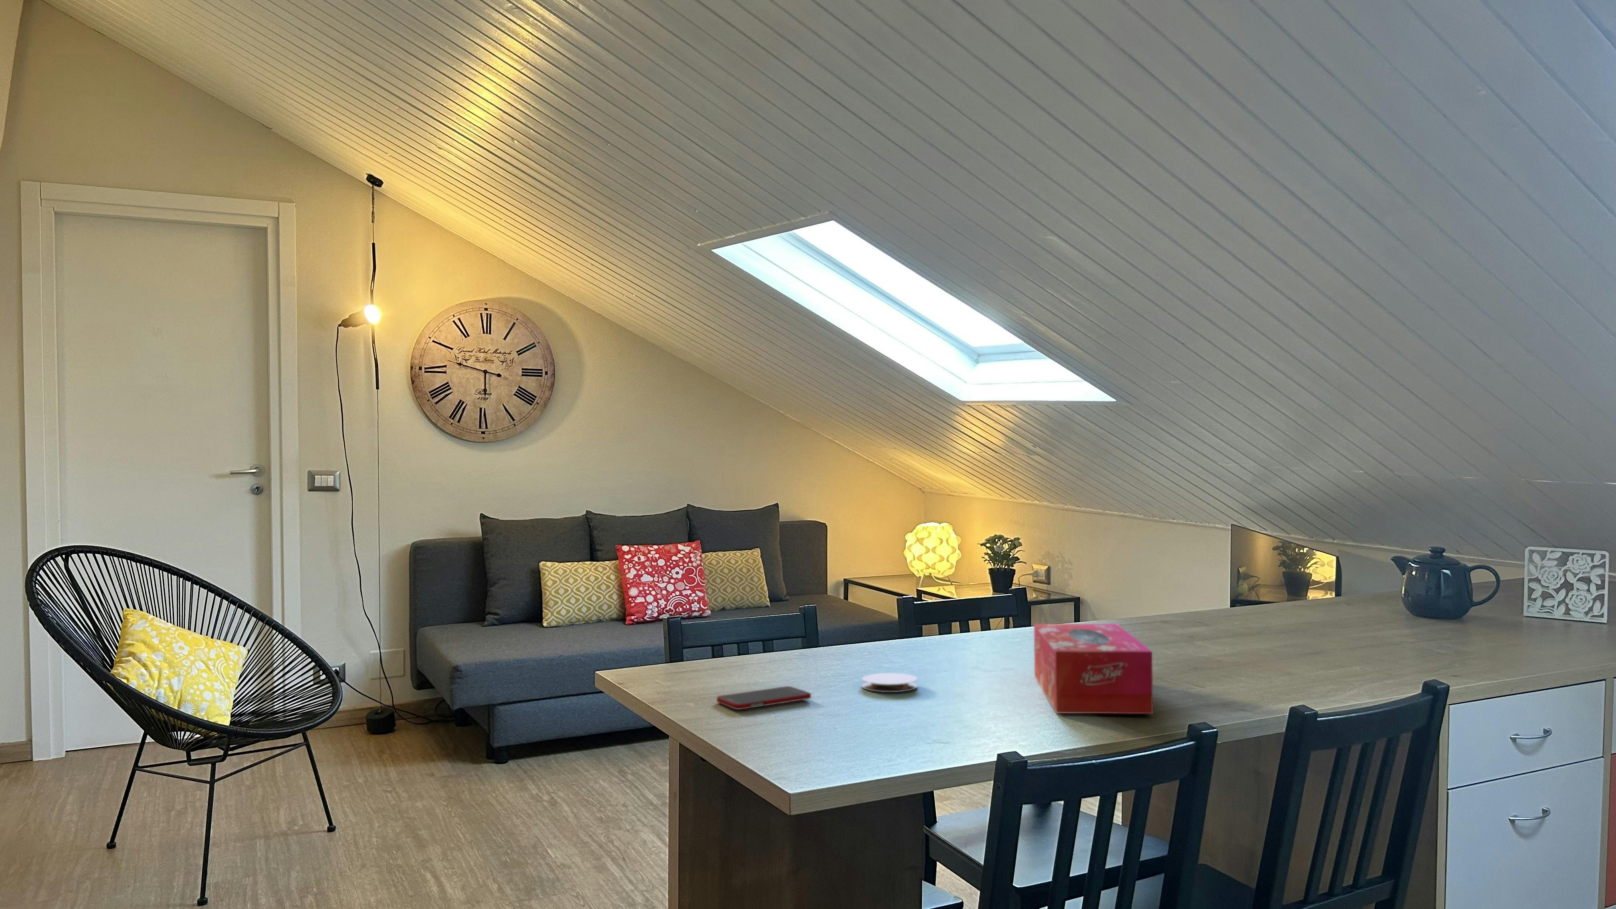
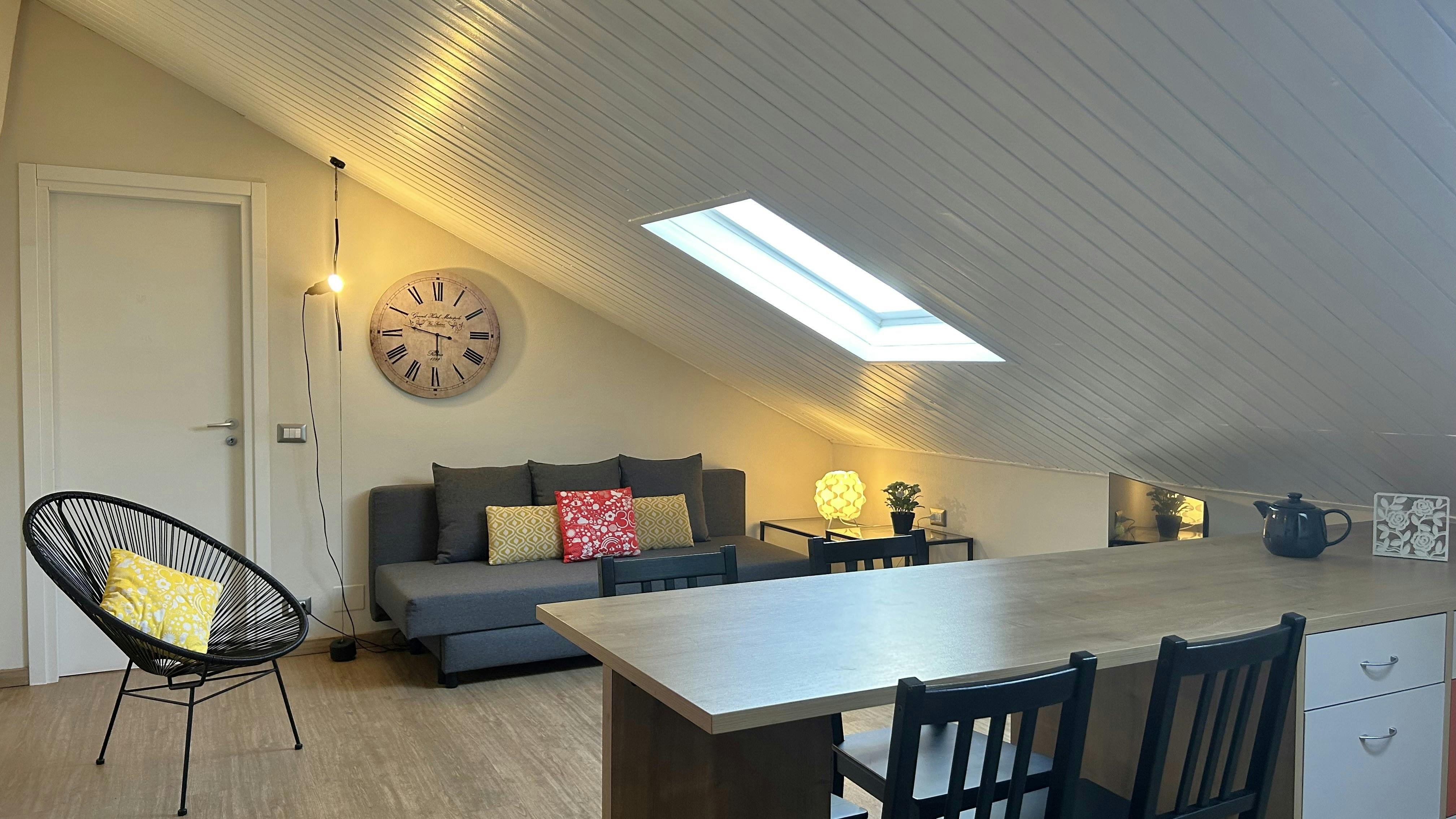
- cell phone [716,686,811,710]
- tissue box [1033,624,1153,715]
- coaster [861,673,918,693]
